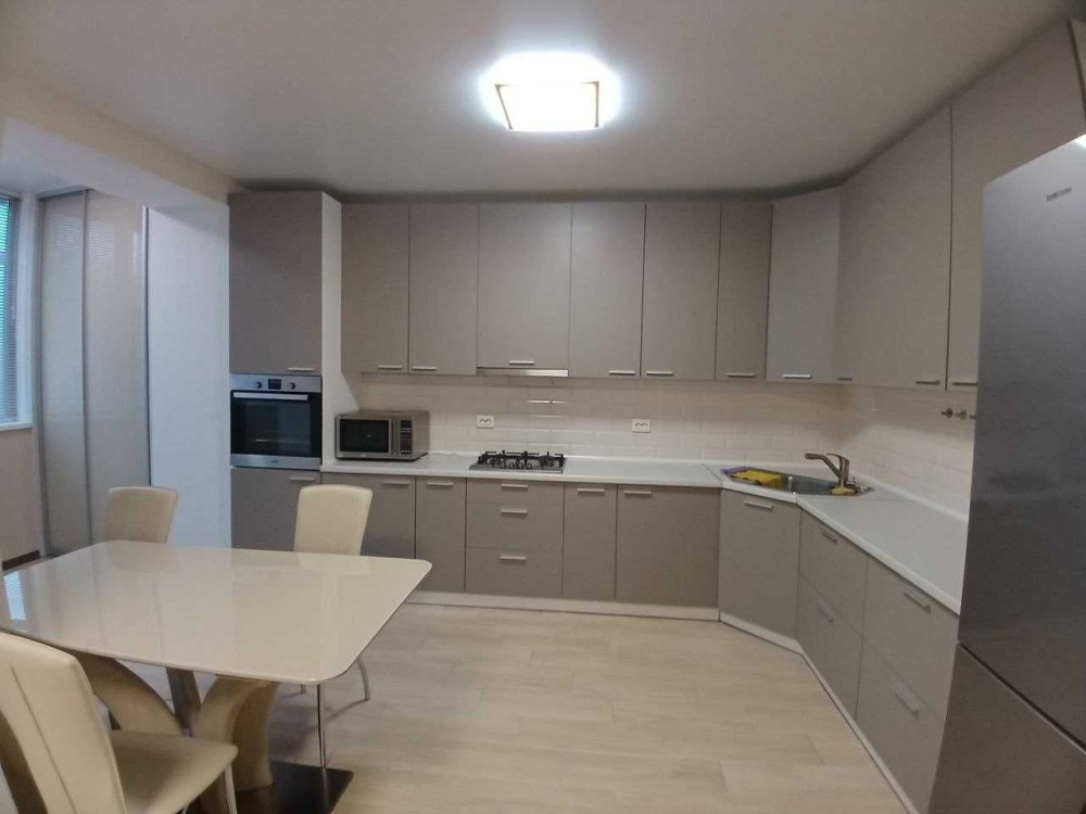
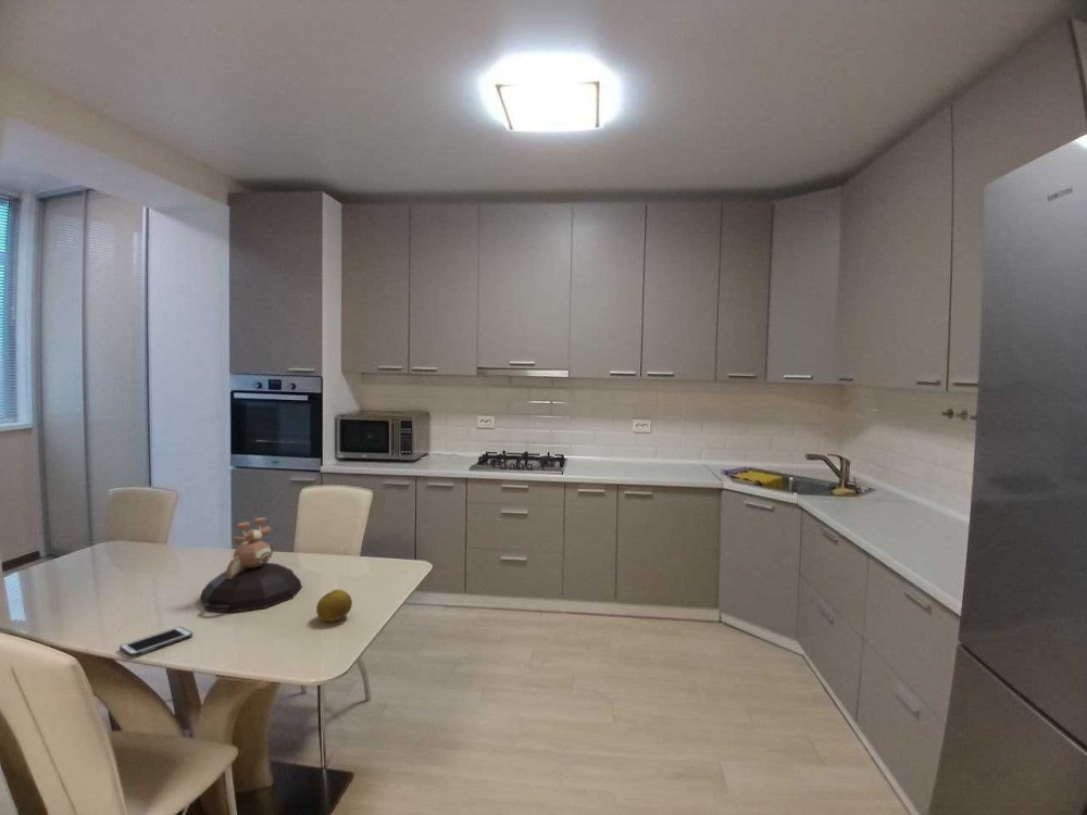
+ fruit [315,588,353,623]
+ cell phone [118,626,193,657]
+ decorative bowl [199,516,303,613]
